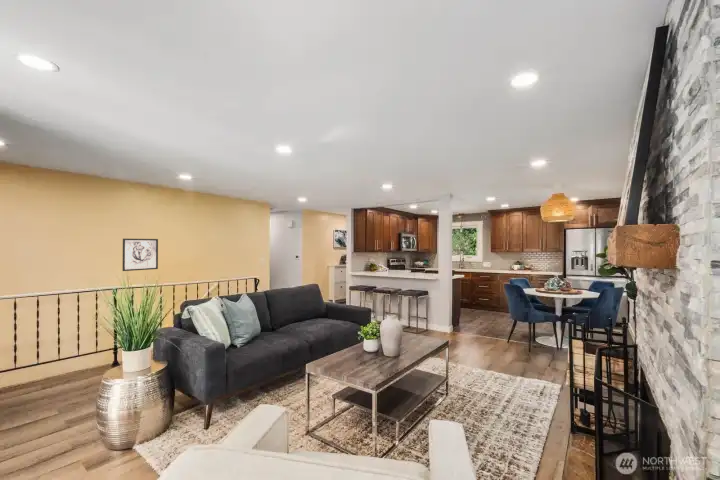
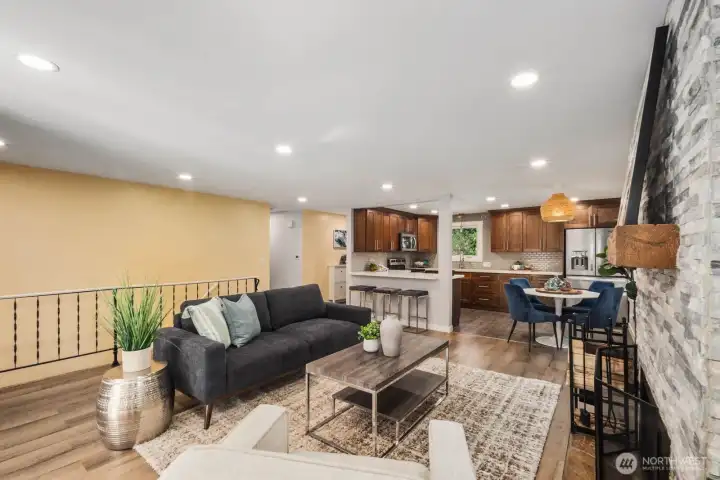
- wall art [122,238,159,272]
